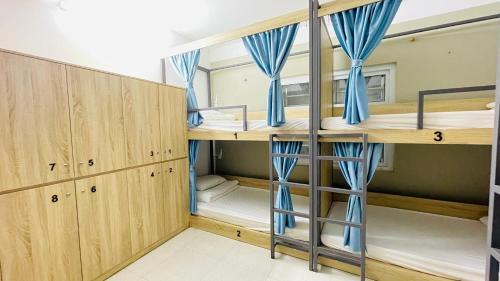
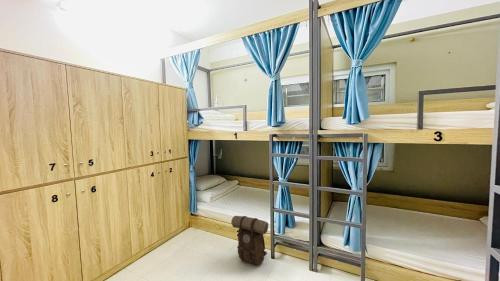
+ backpack [230,215,269,266]
